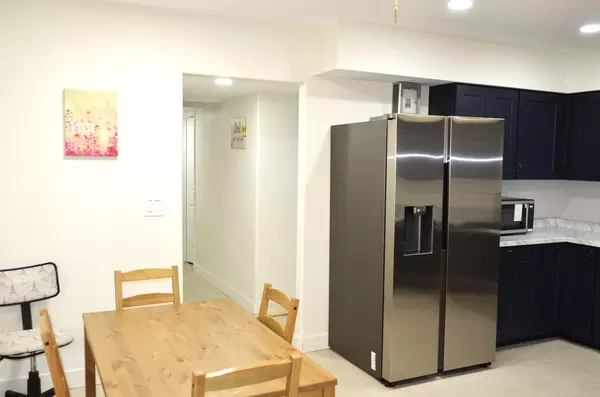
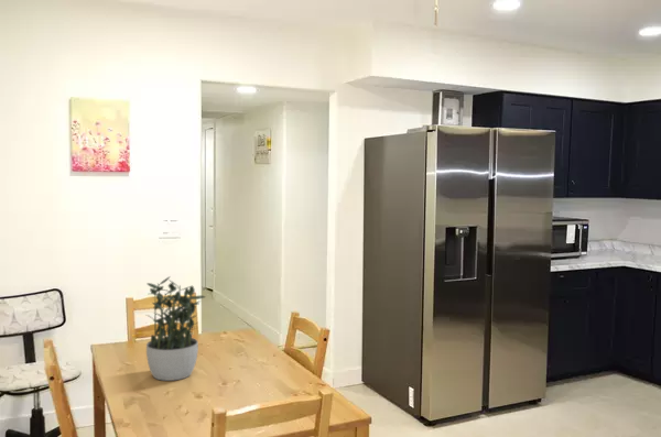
+ potted plant [145,275,207,382]
